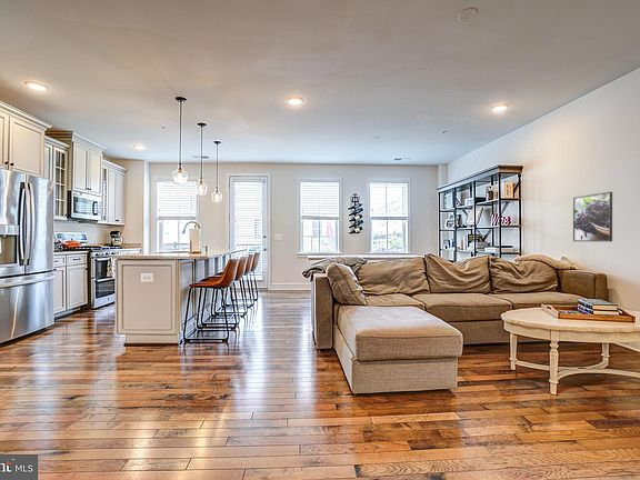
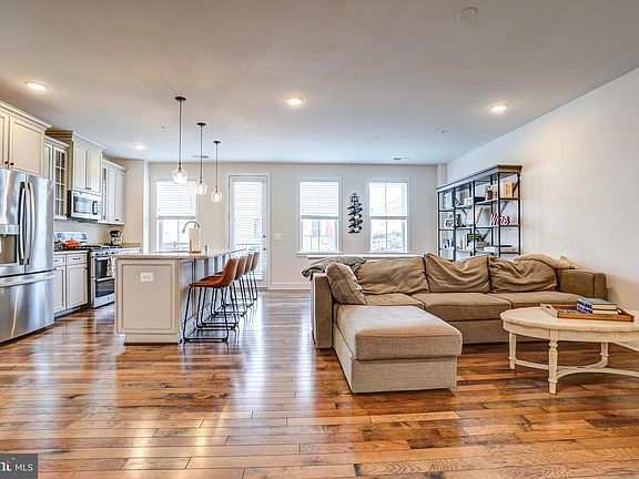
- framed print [572,191,613,242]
